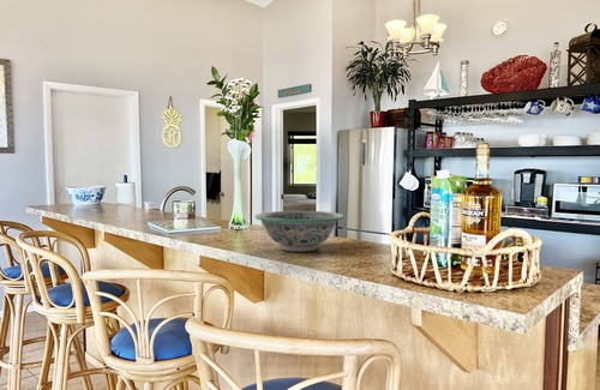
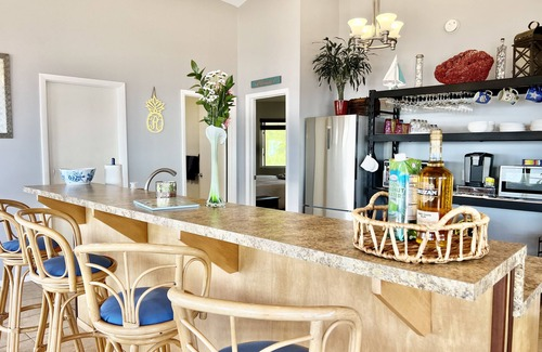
- decorative bowl [254,210,344,253]
